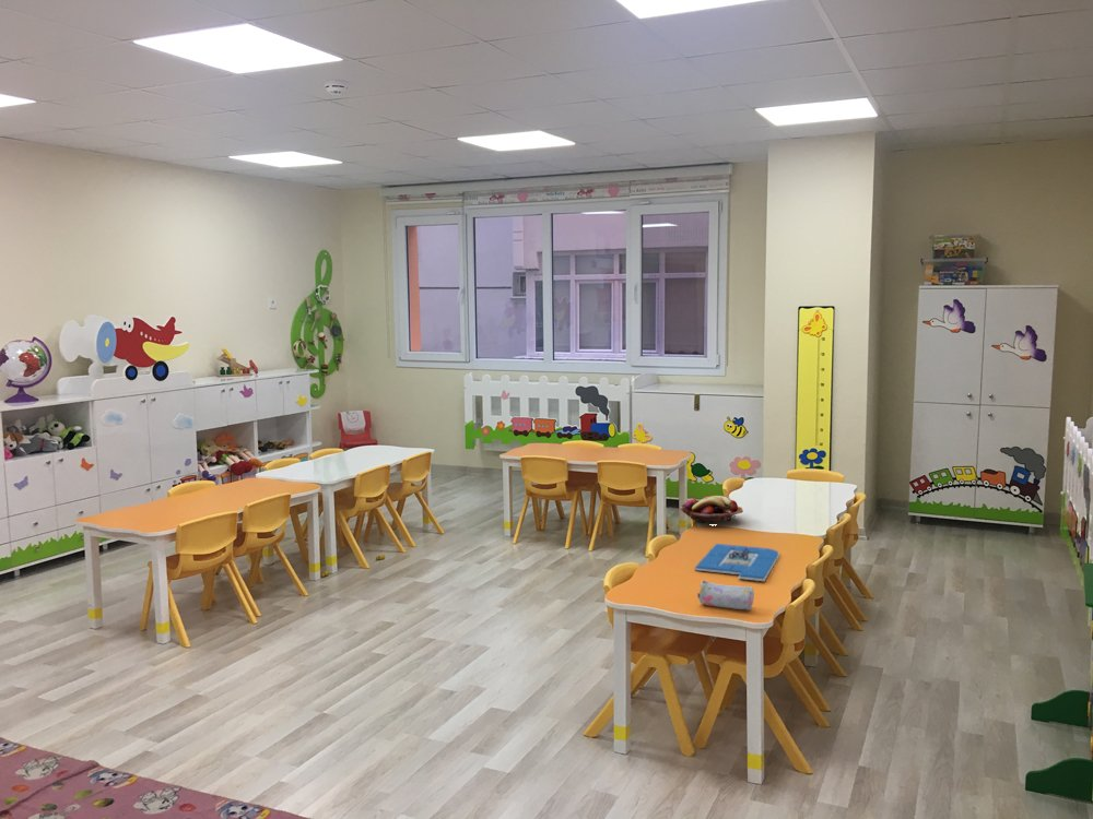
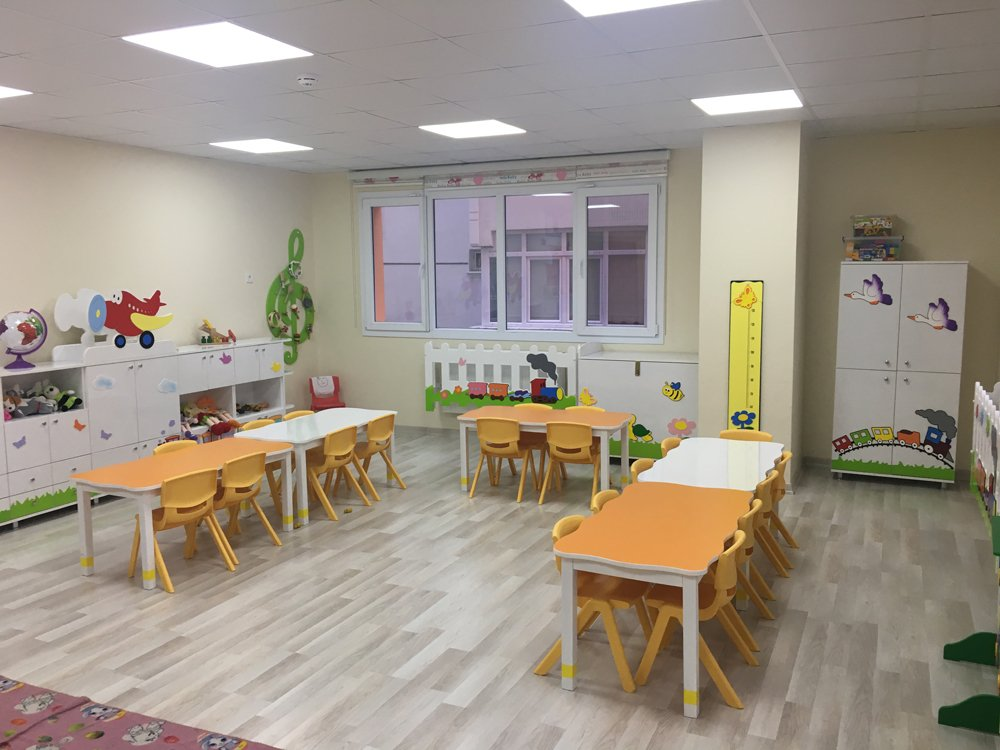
- pencil case [696,580,755,612]
- board game [693,543,780,582]
- fruit basket [679,495,744,524]
